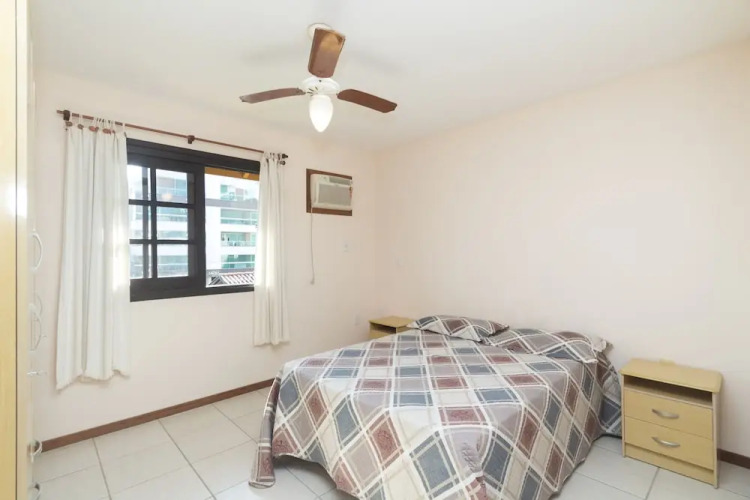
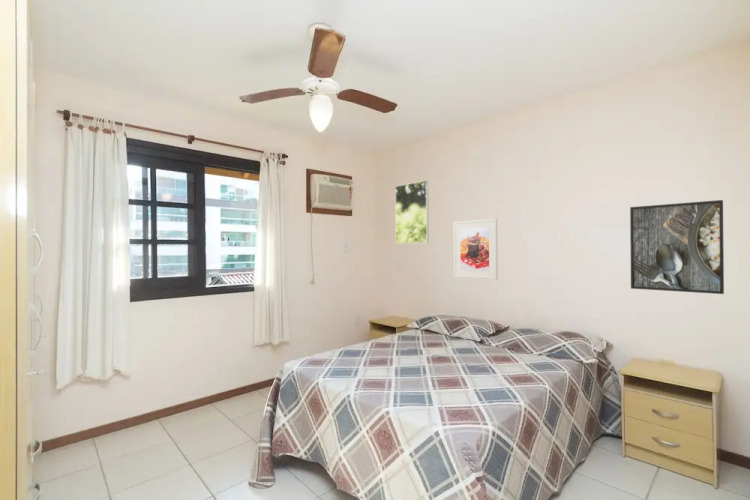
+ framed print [629,199,725,295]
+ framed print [394,179,430,244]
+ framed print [453,217,499,281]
